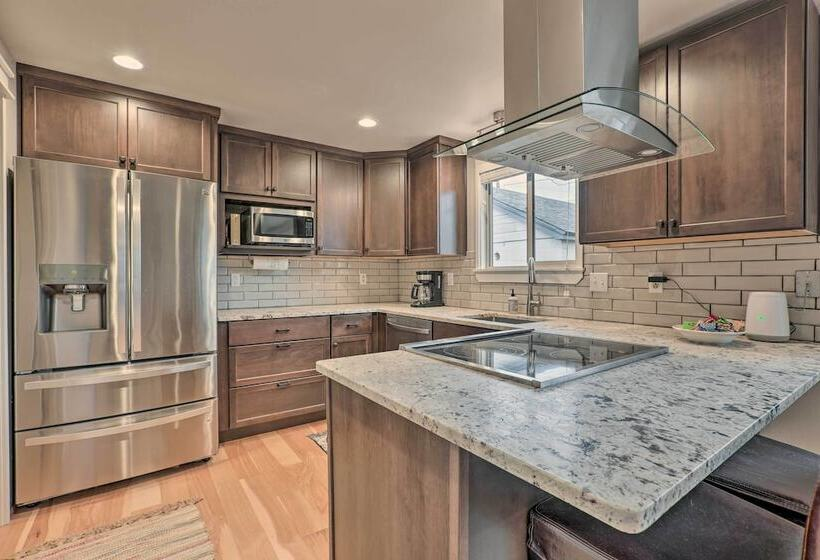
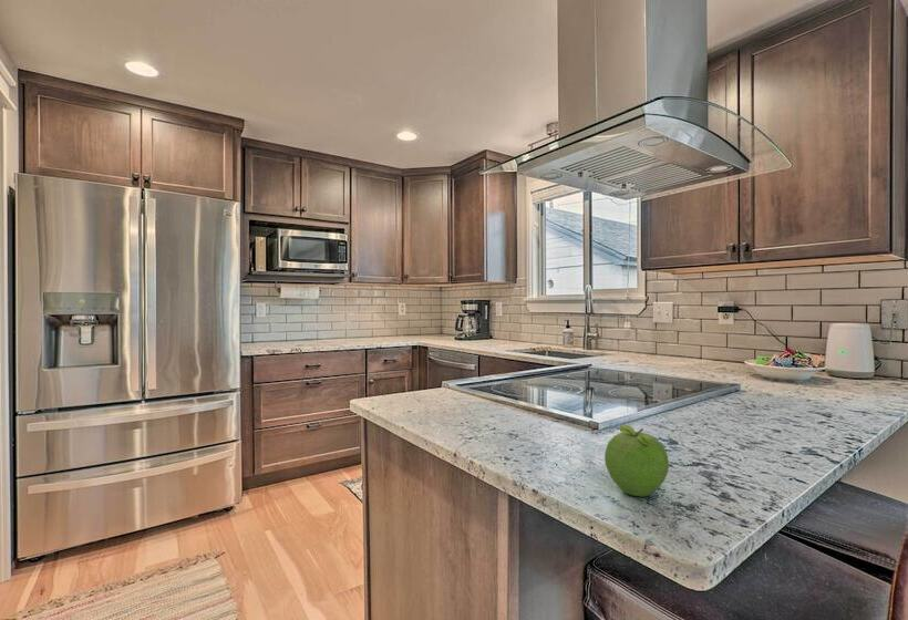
+ fruit [603,424,670,497]
